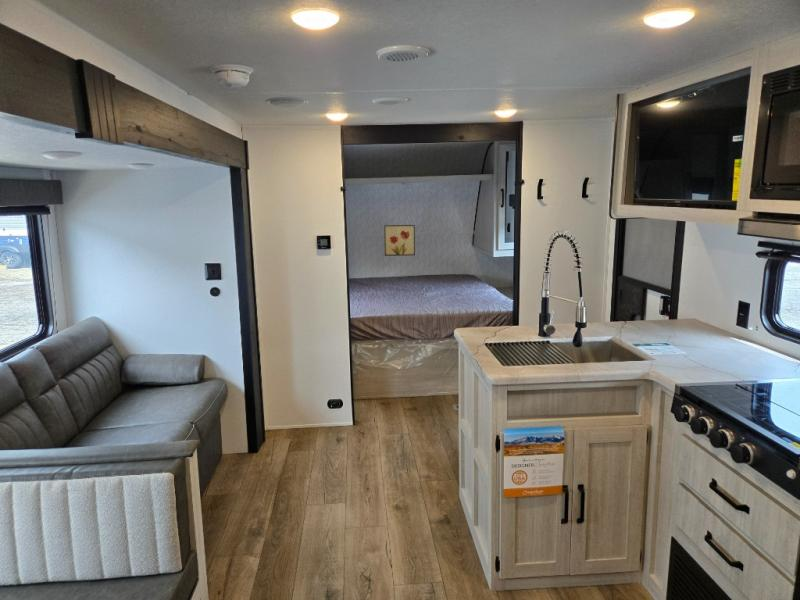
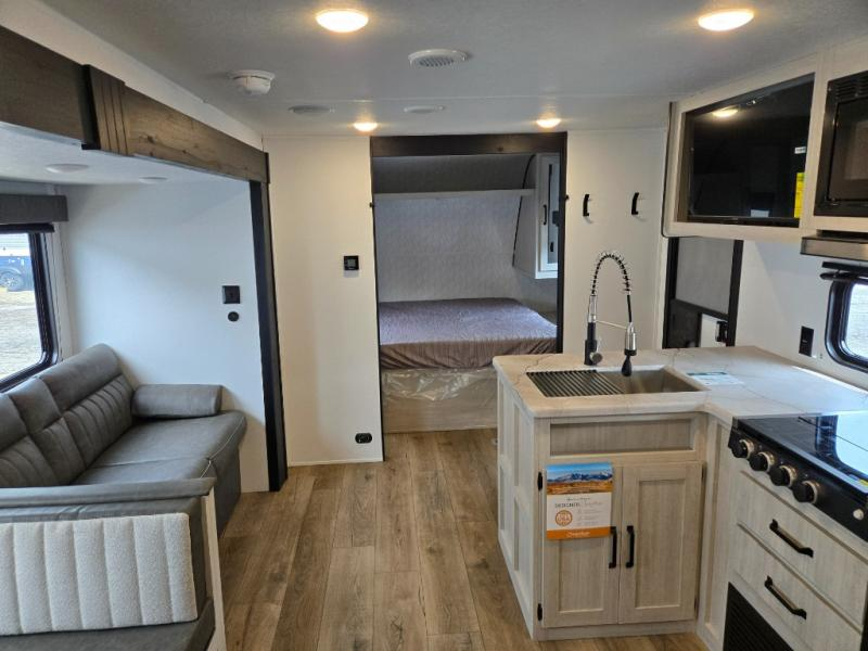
- wall art [383,224,416,257]
